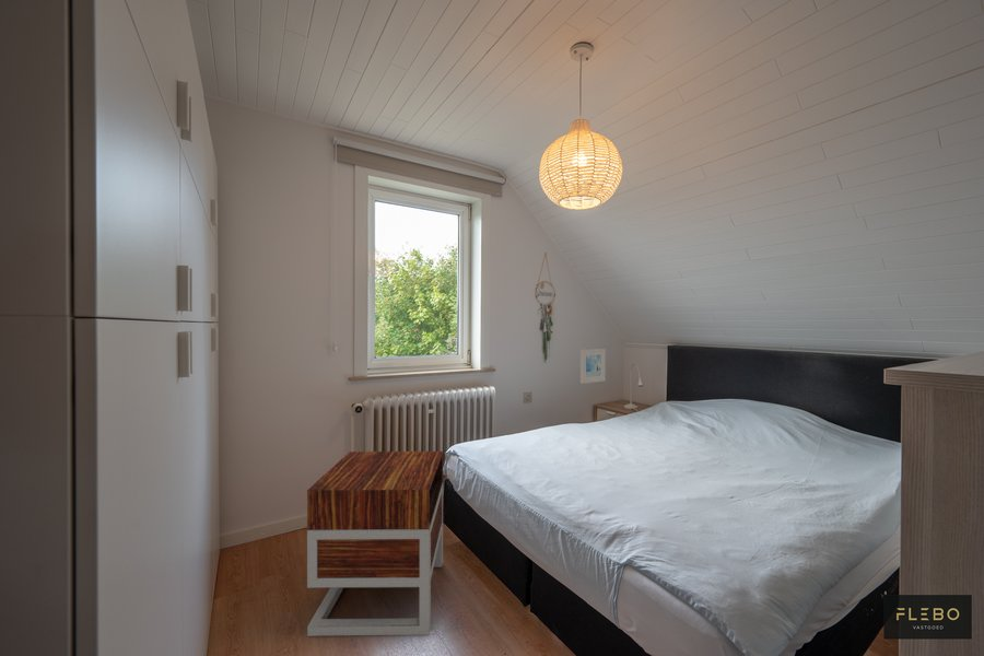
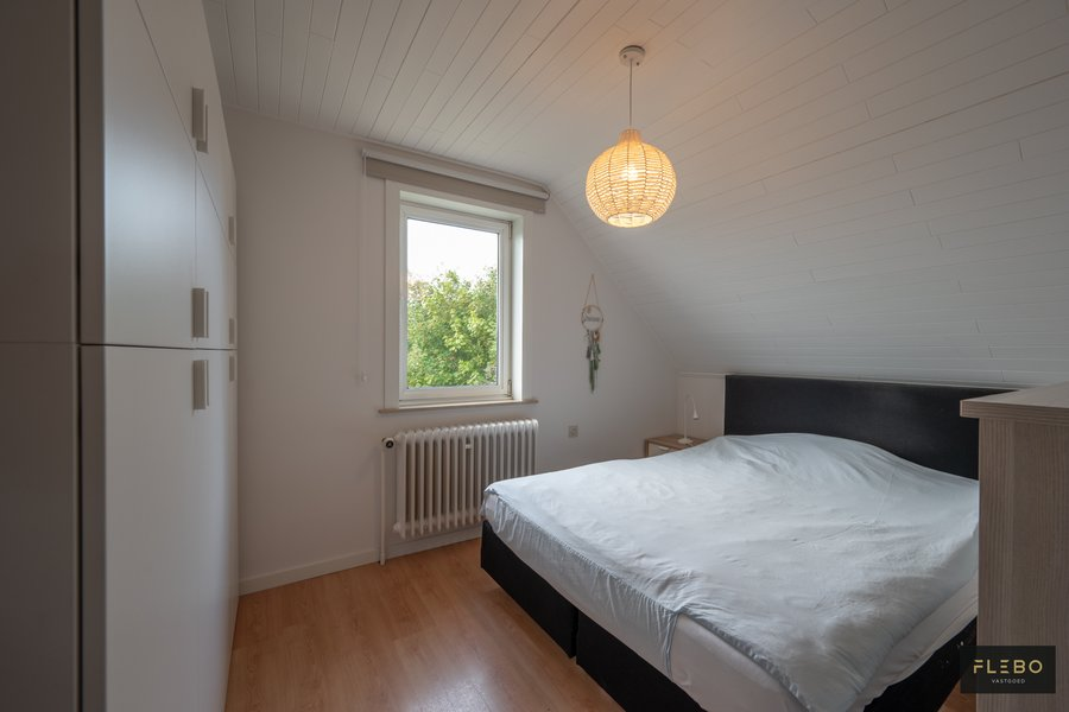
- nightstand [306,450,444,637]
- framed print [579,348,607,385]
